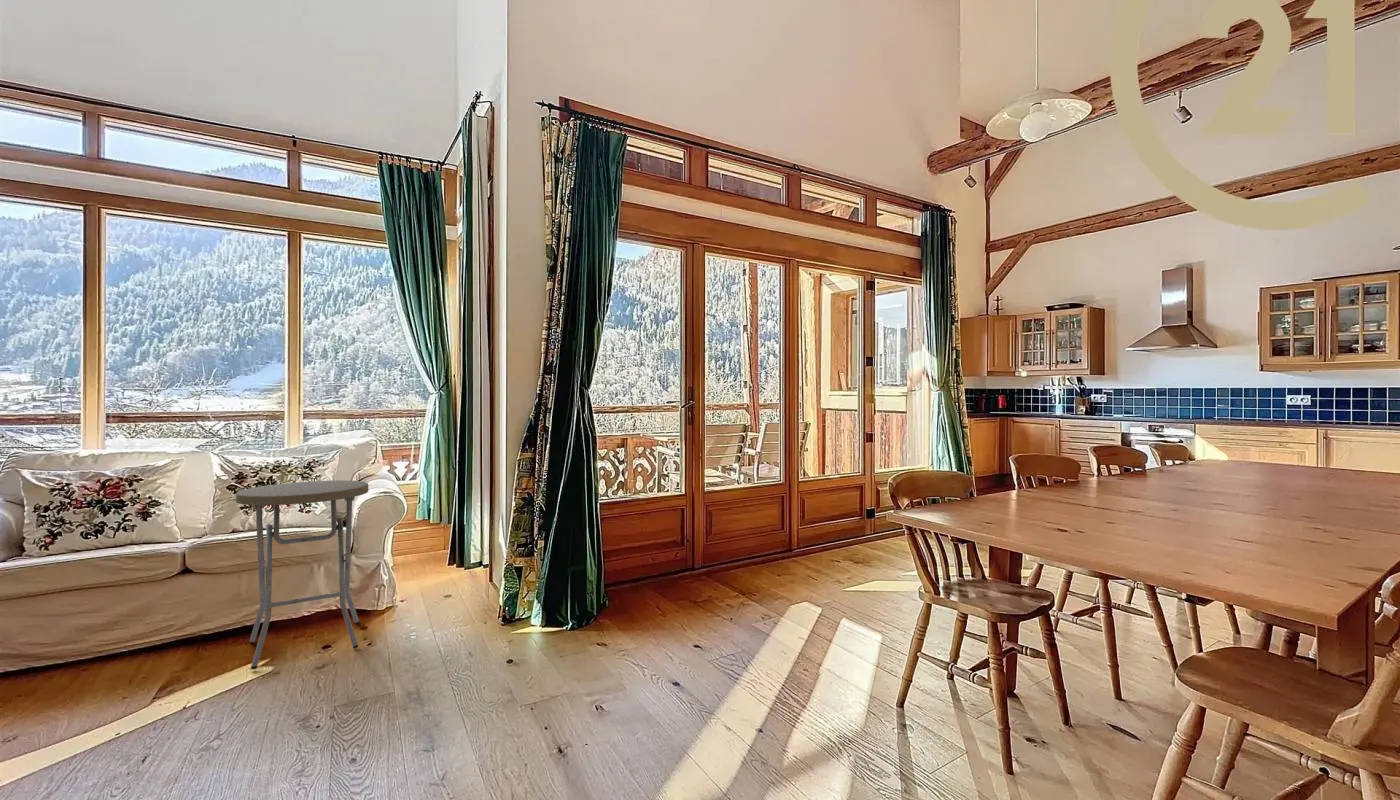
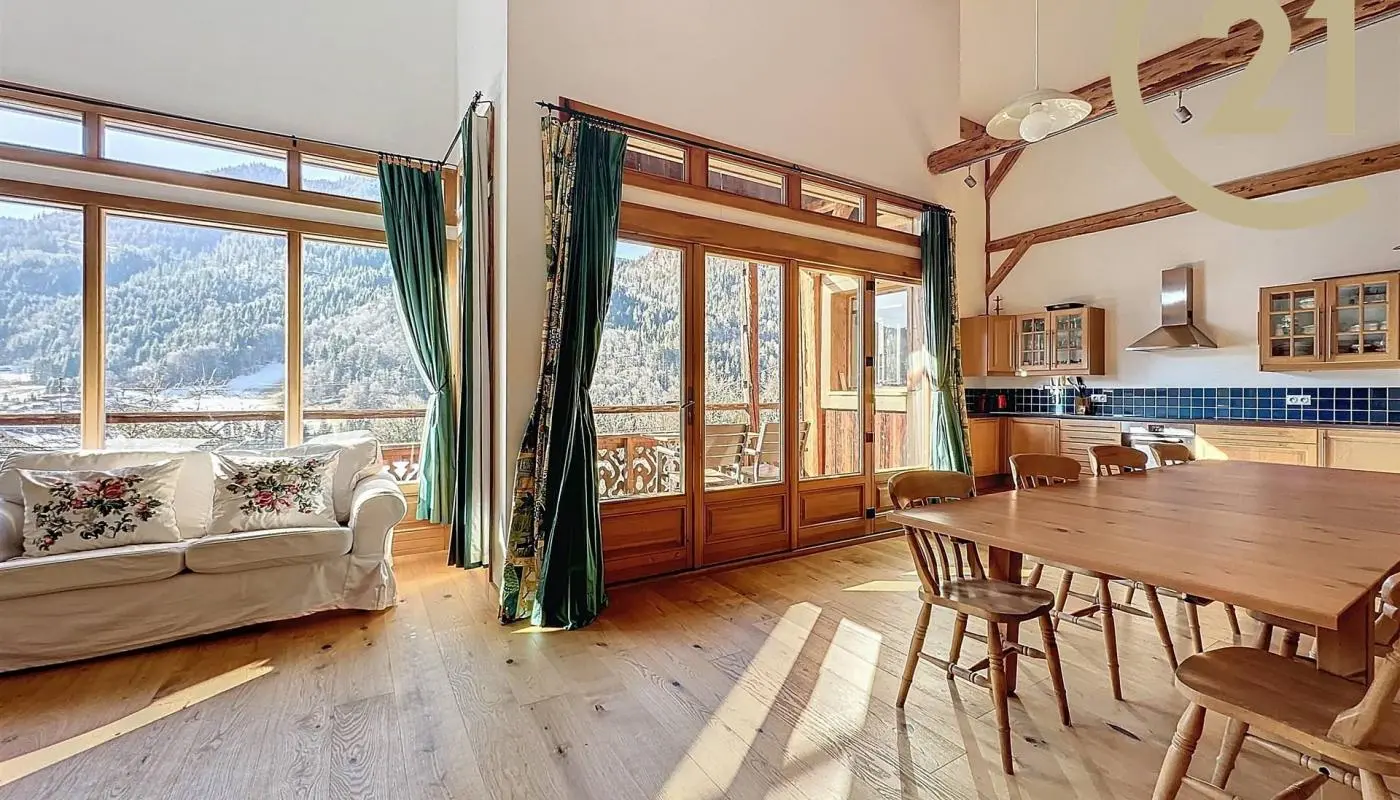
- side table [235,479,369,670]
